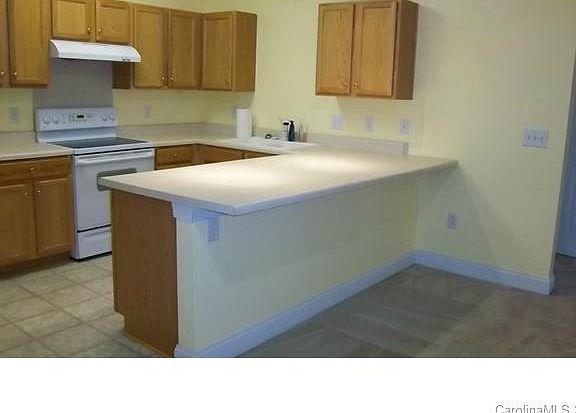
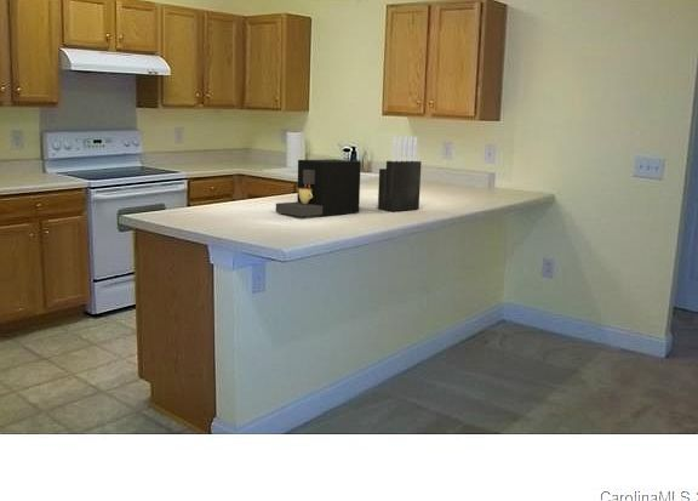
+ coffee maker [275,159,362,217]
+ knife block [377,135,423,212]
